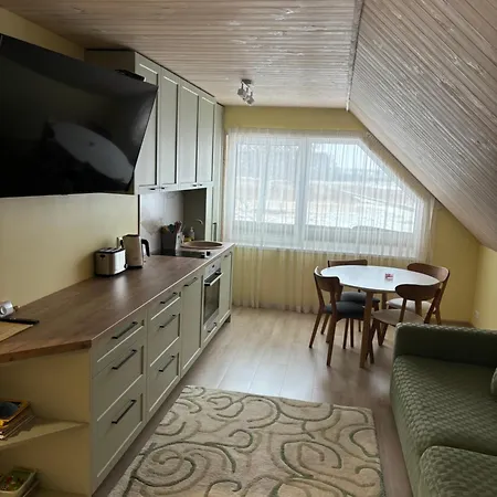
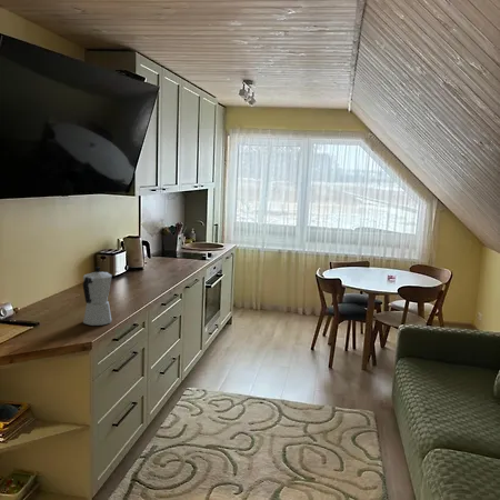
+ moka pot [82,266,112,327]
